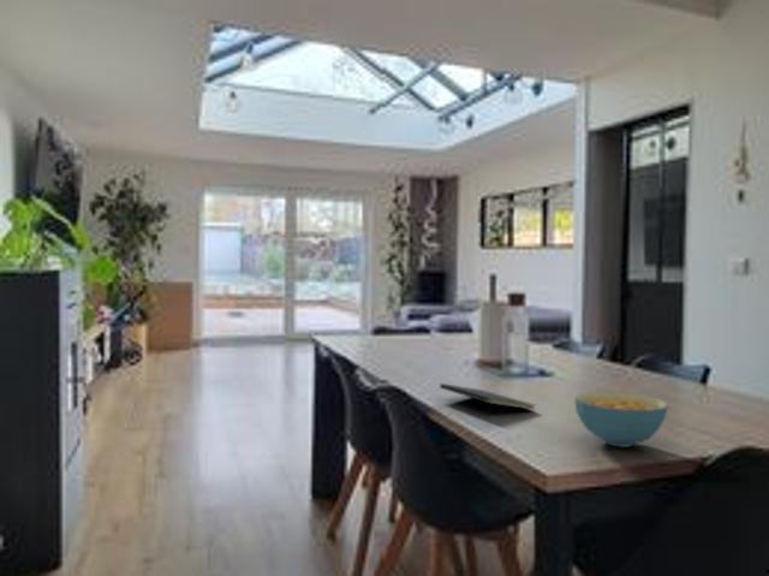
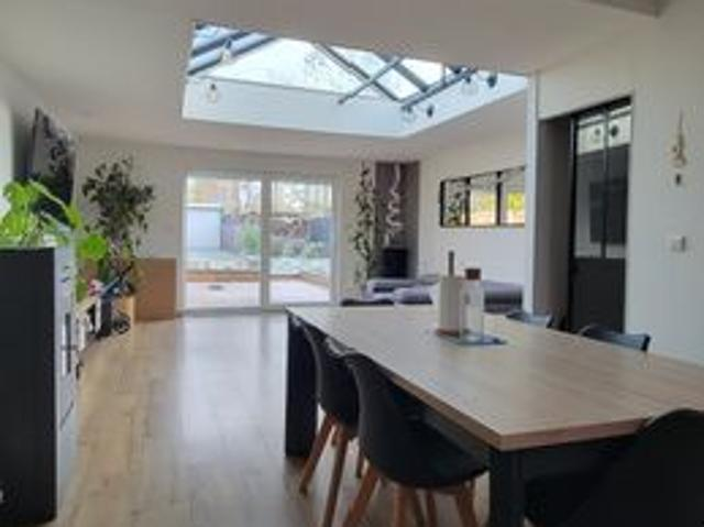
- notepad [439,382,536,417]
- cereal bowl [573,391,669,449]
